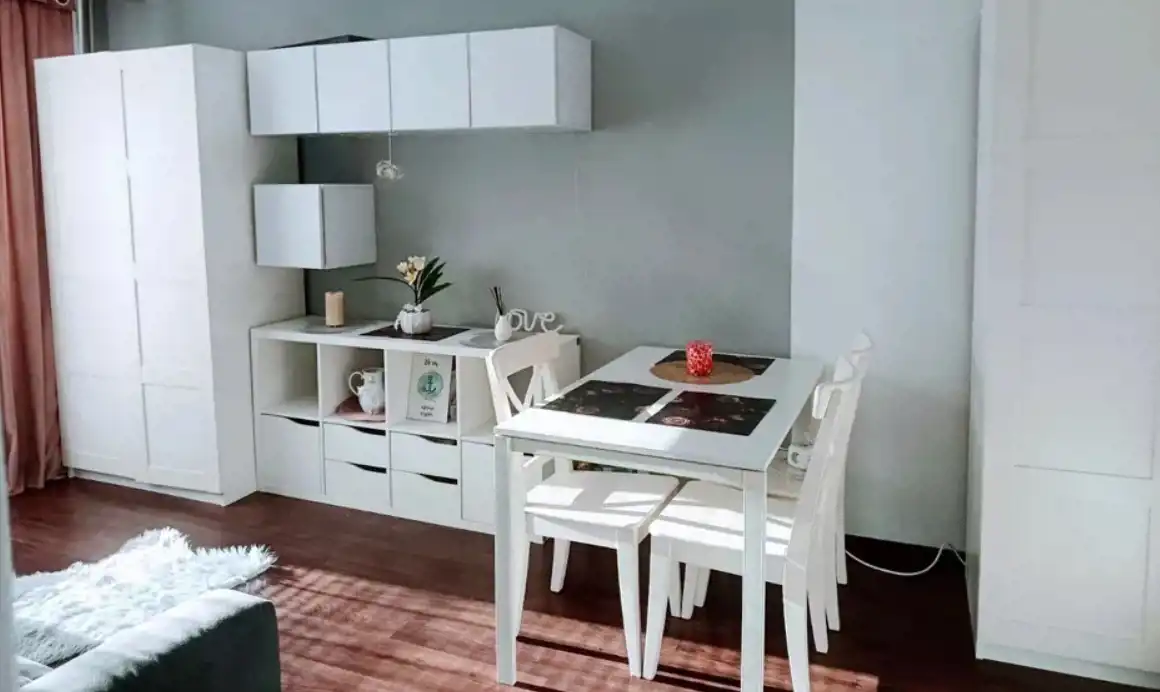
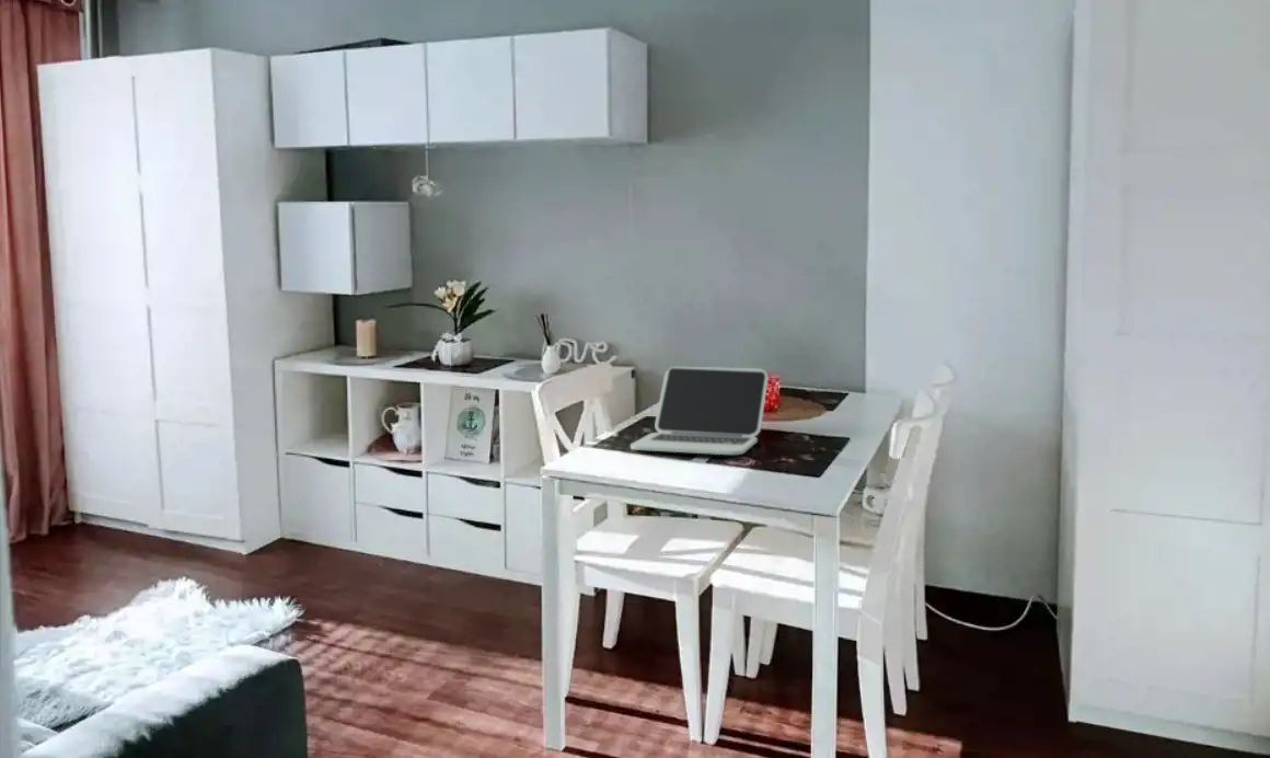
+ laptop [630,366,769,456]
